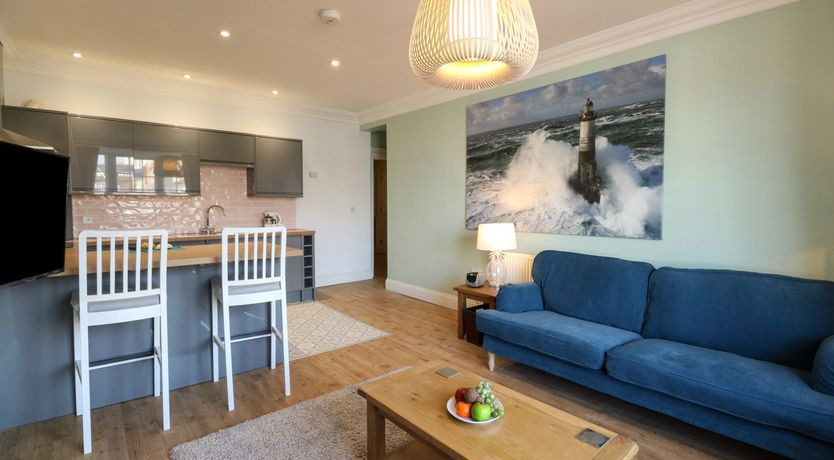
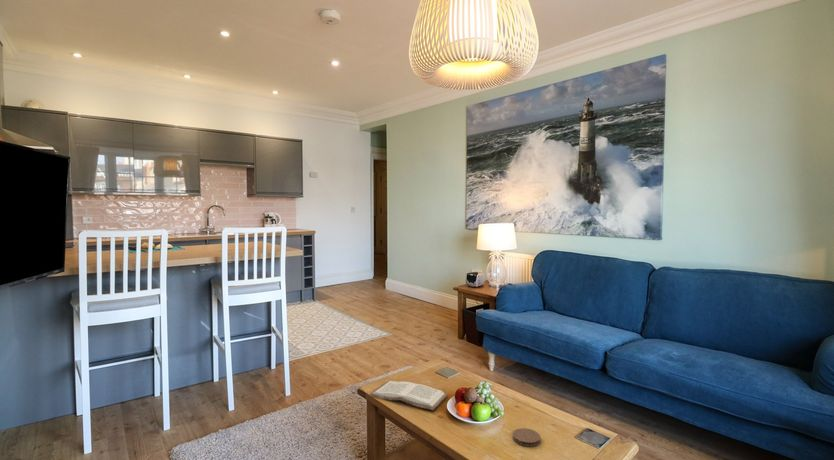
+ book [368,380,448,411]
+ coaster [512,427,542,447]
